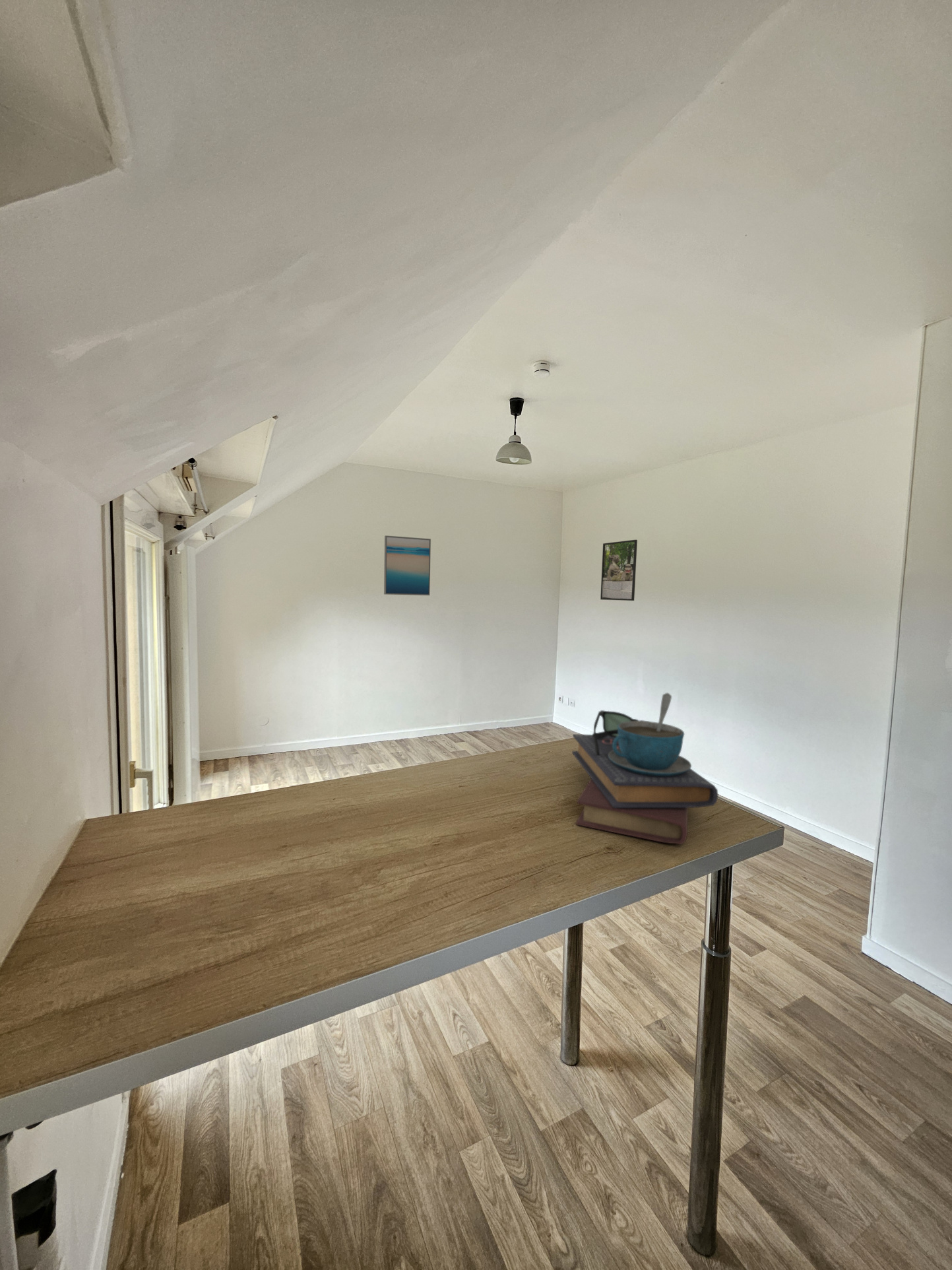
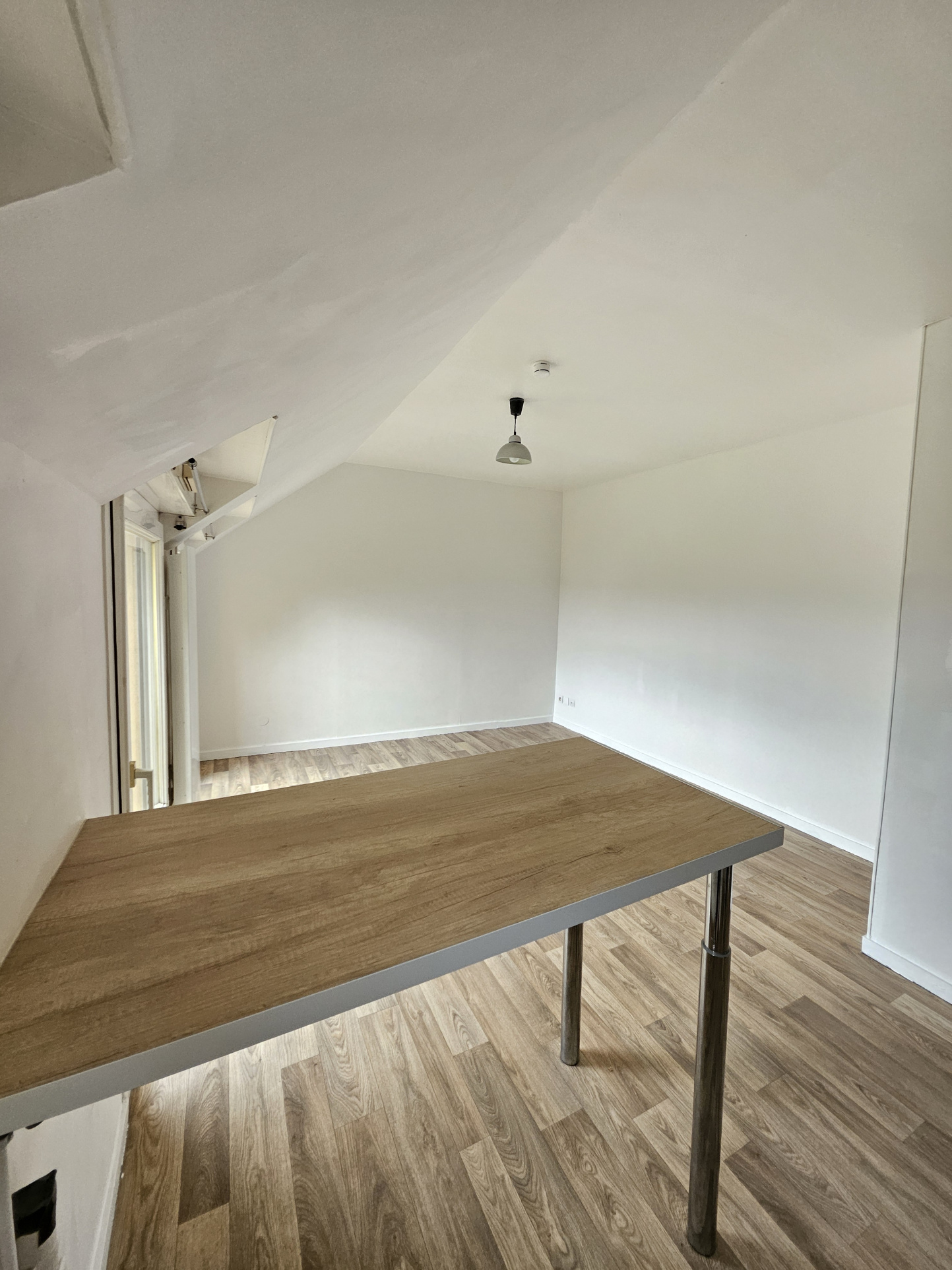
- wall art [383,535,431,596]
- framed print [600,539,638,601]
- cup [571,692,718,845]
